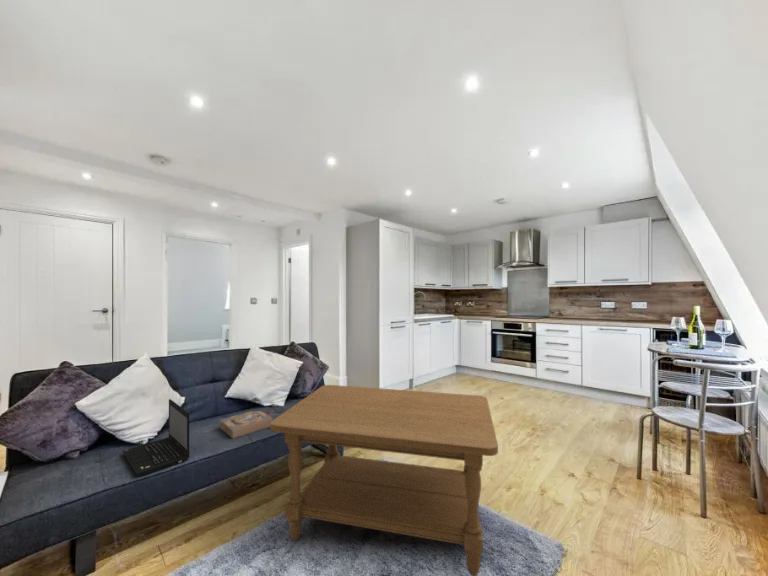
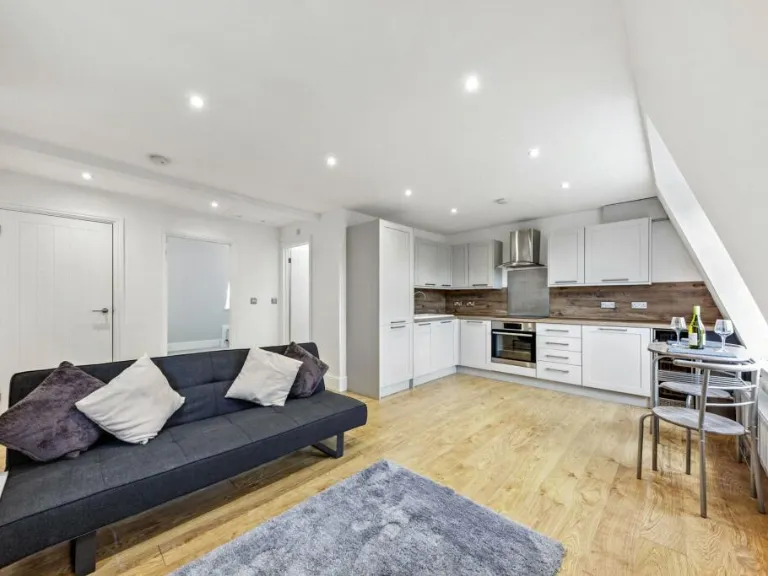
- laptop [122,398,190,477]
- book [219,408,274,439]
- coffee table [270,384,499,576]
